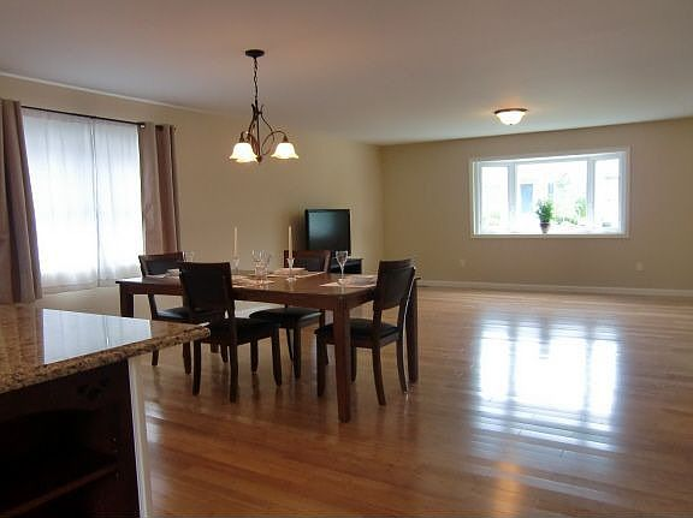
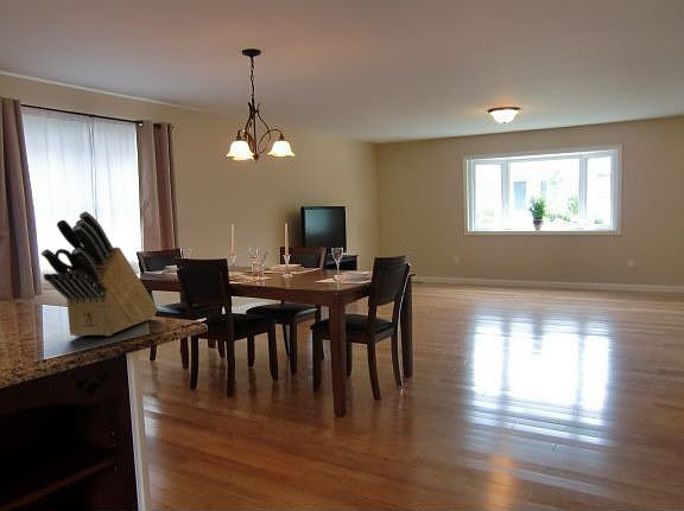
+ knife block [40,211,158,338]
